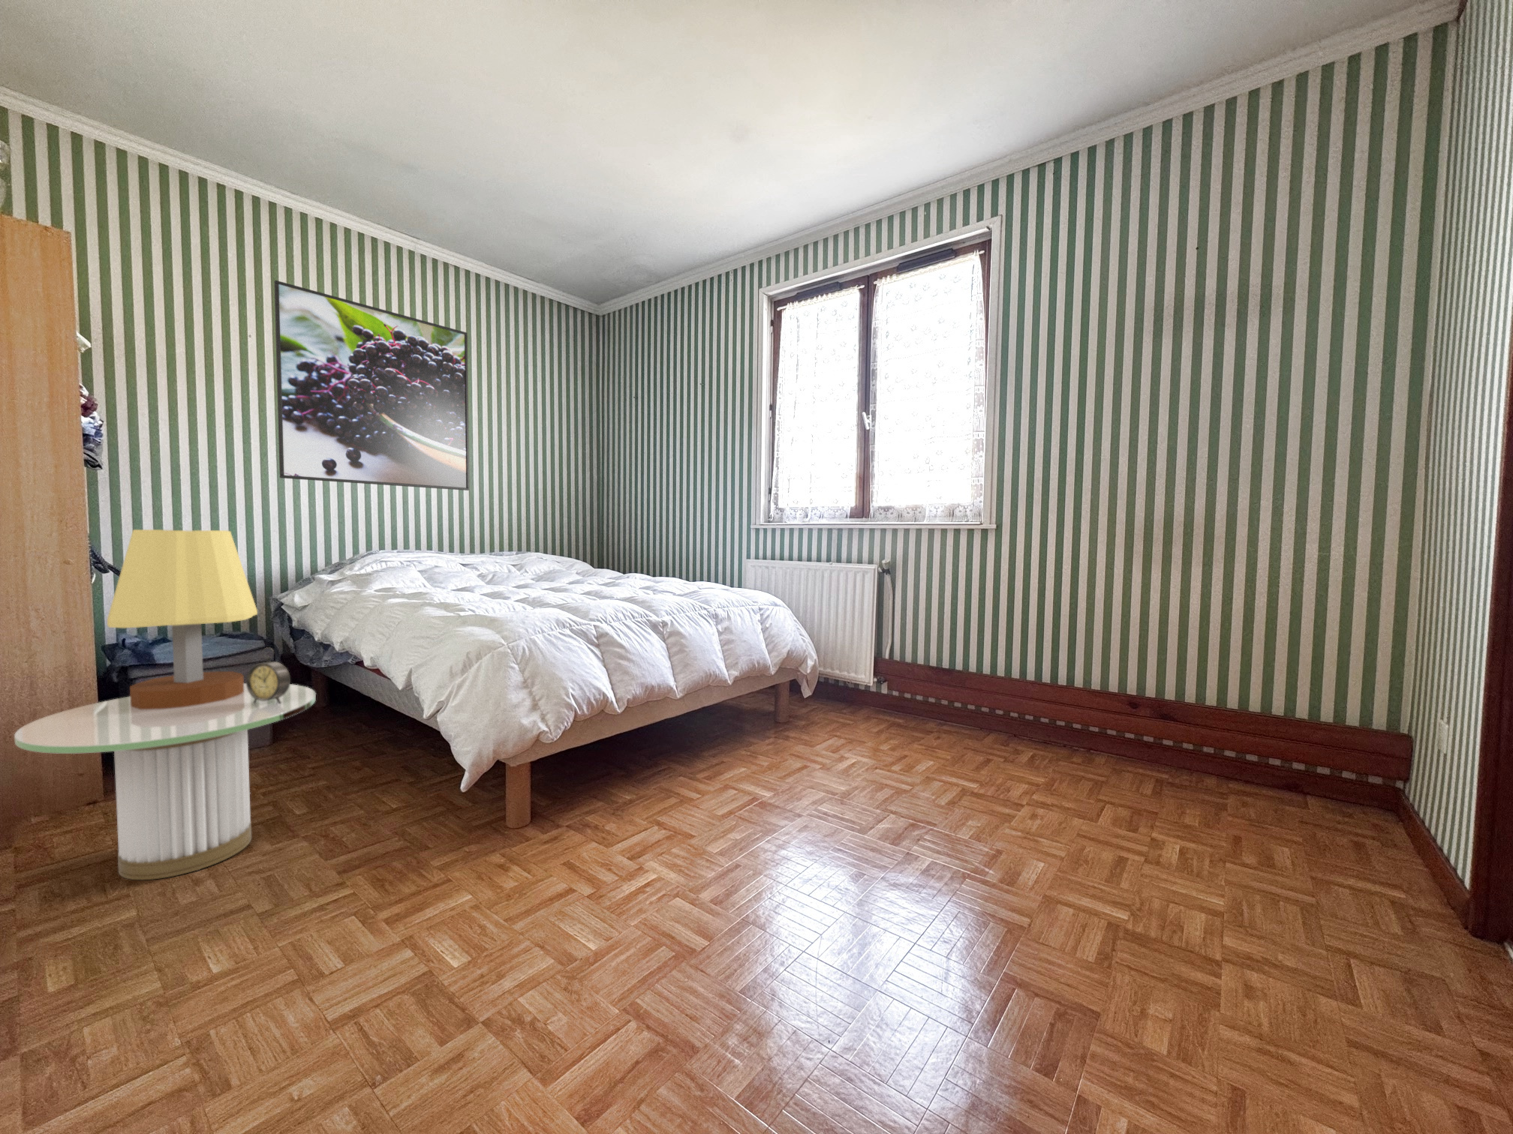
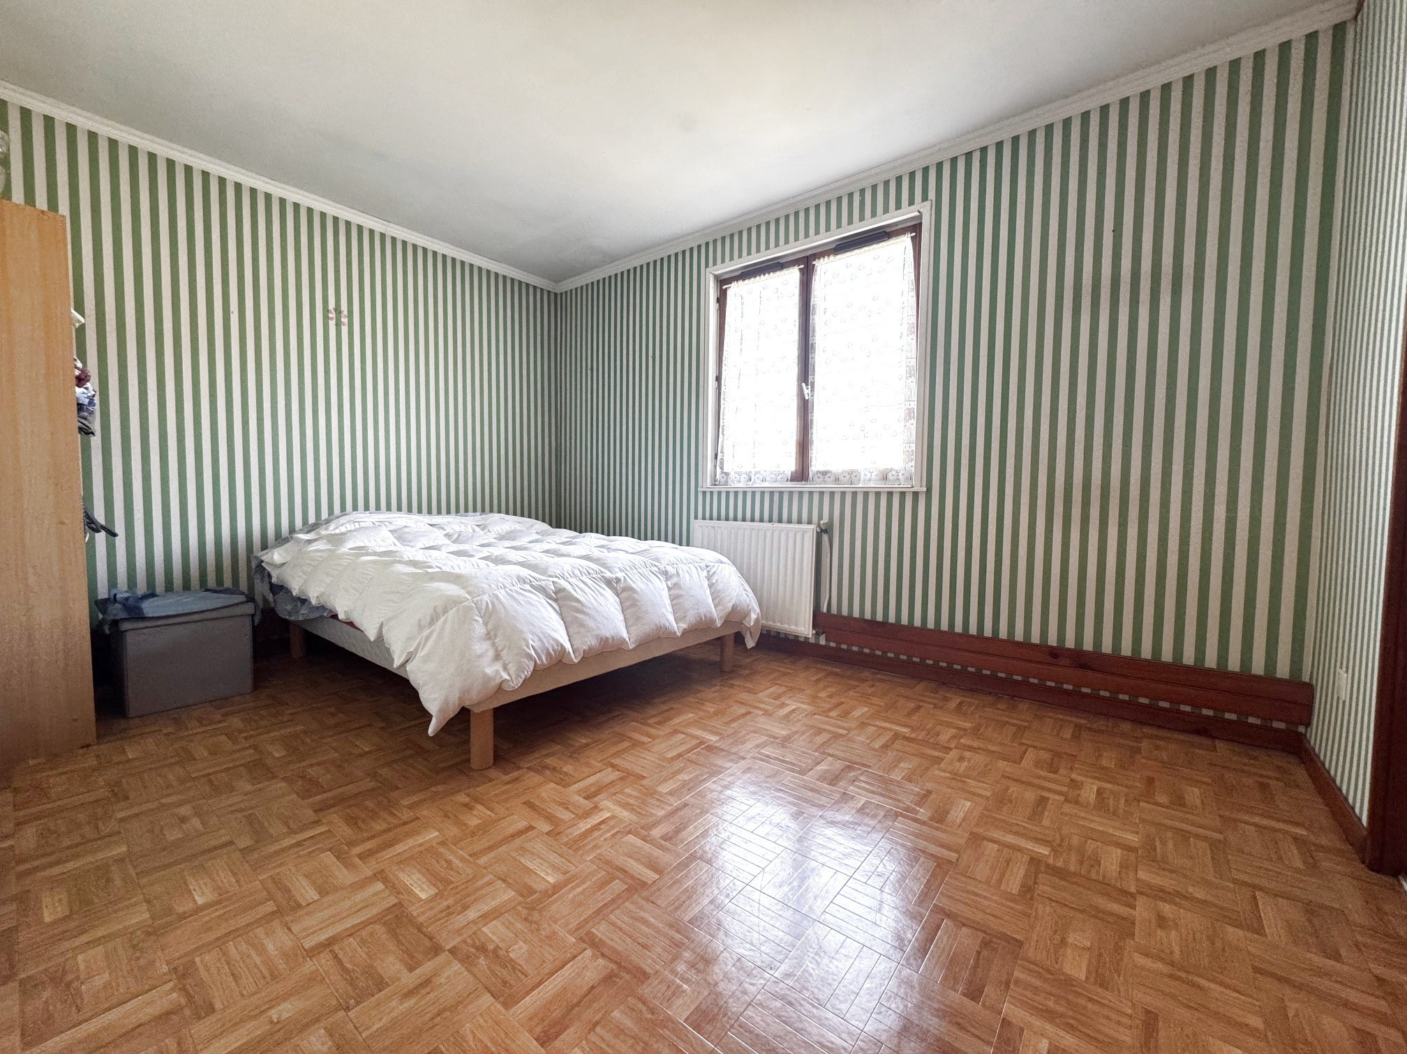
- alarm clock [245,647,291,704]
- table lamp [106,529,259,710]
- side table [13,683,317,880]
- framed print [273,280,469,491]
